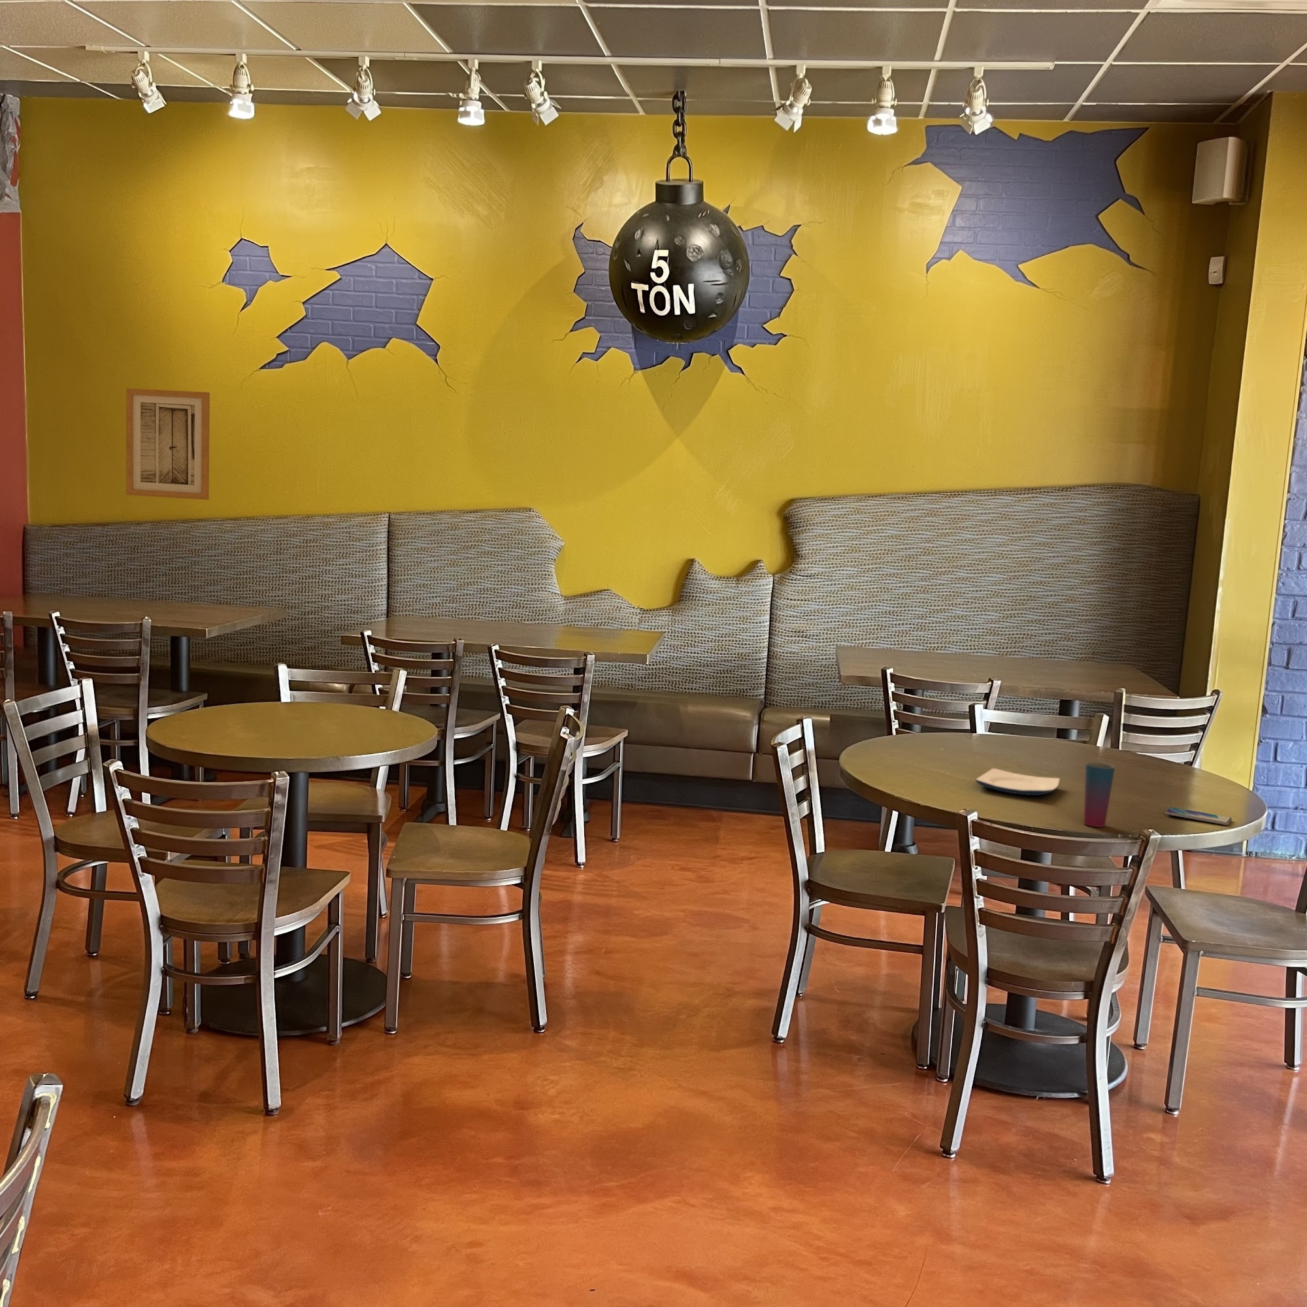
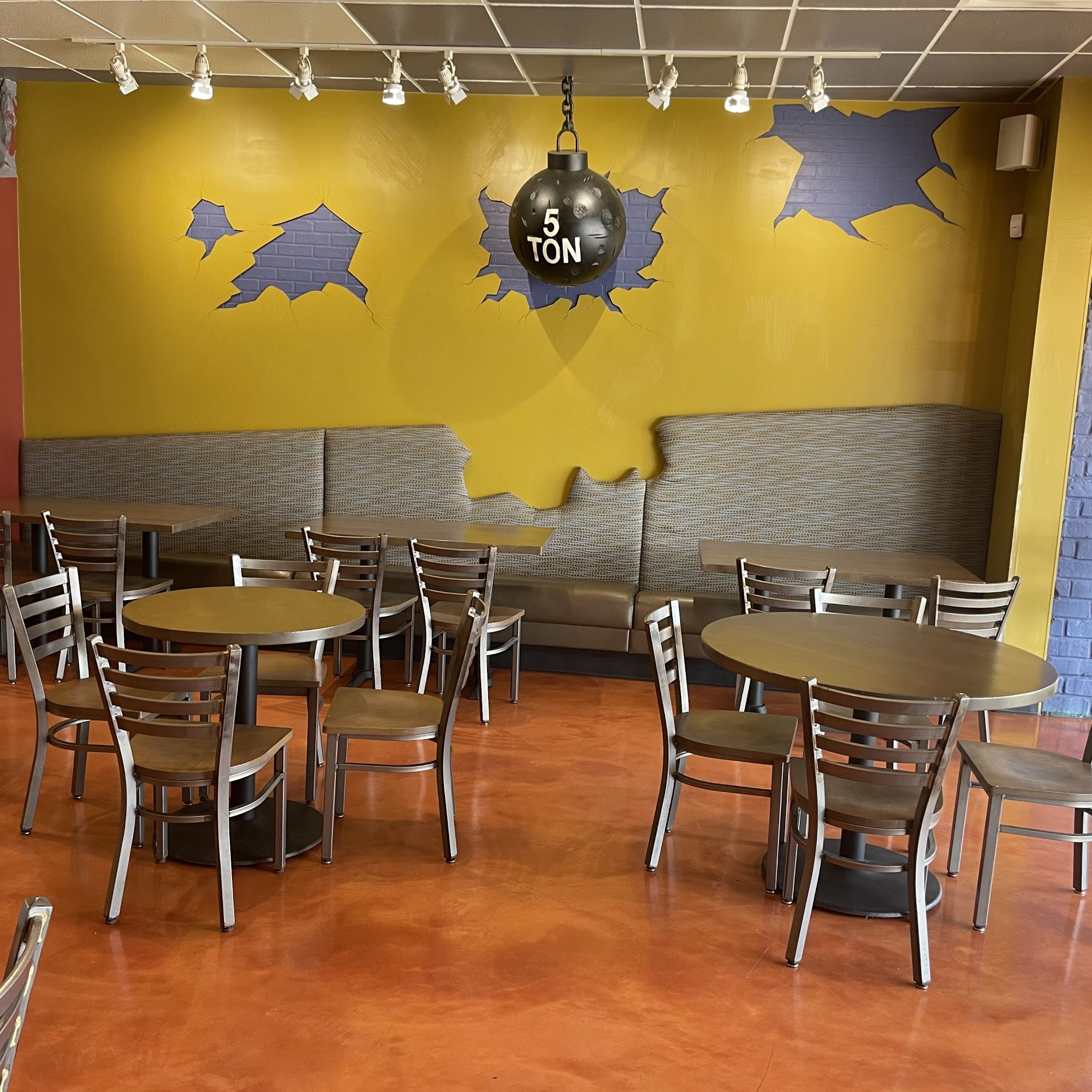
- smartphone [1165,807,1233,826]
- cup [1083,761,1115,828]
- plate [975,768,1060,796]
- wall art [126,388,211,500]
